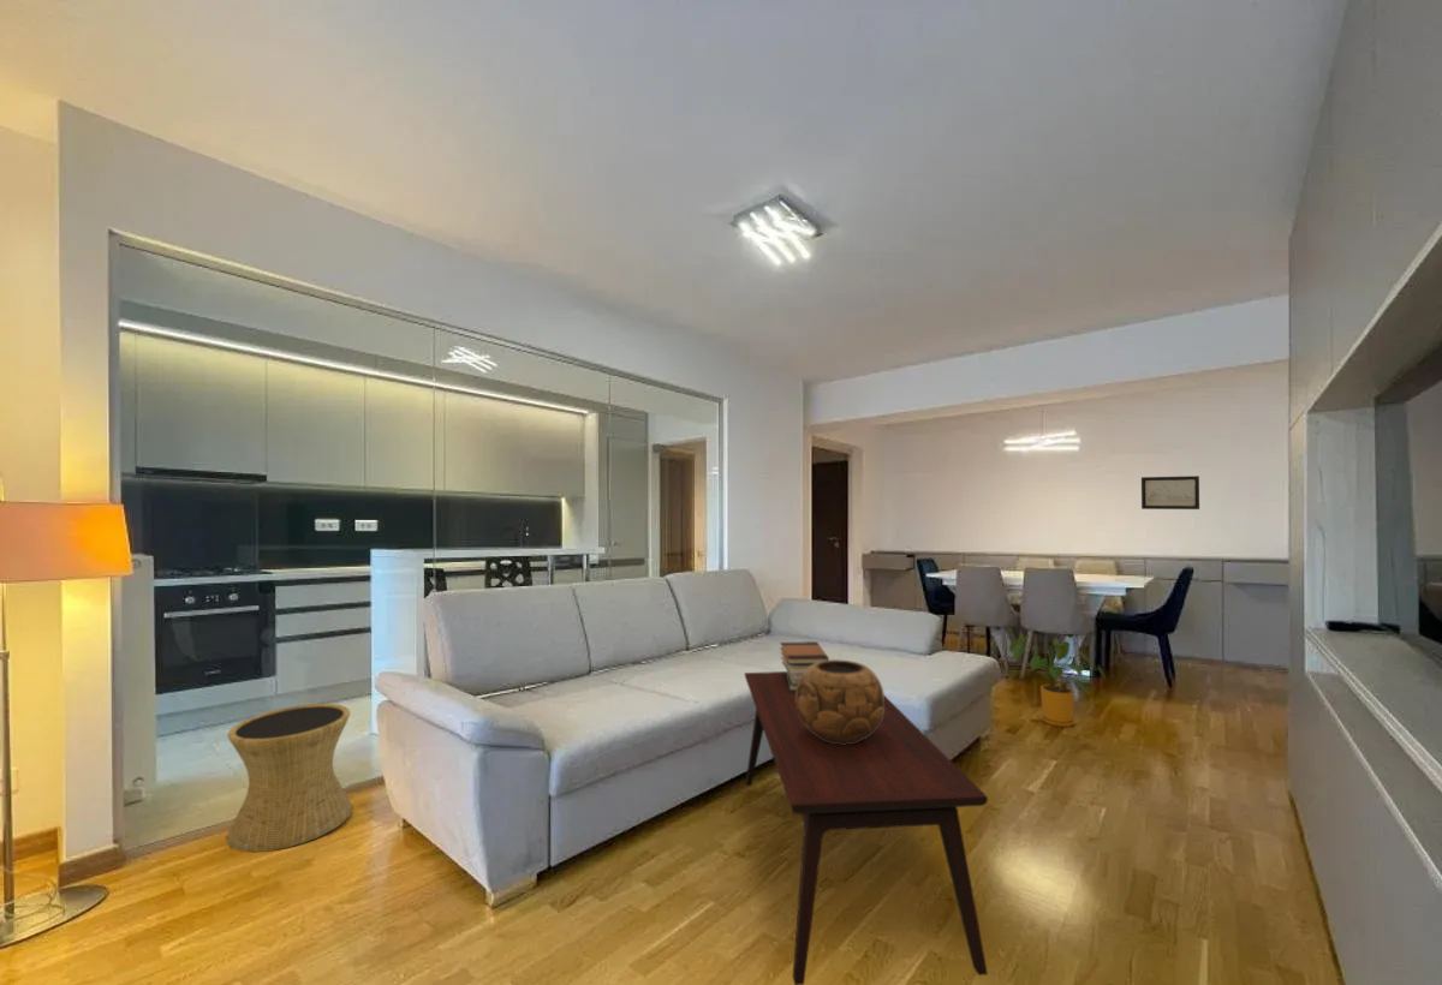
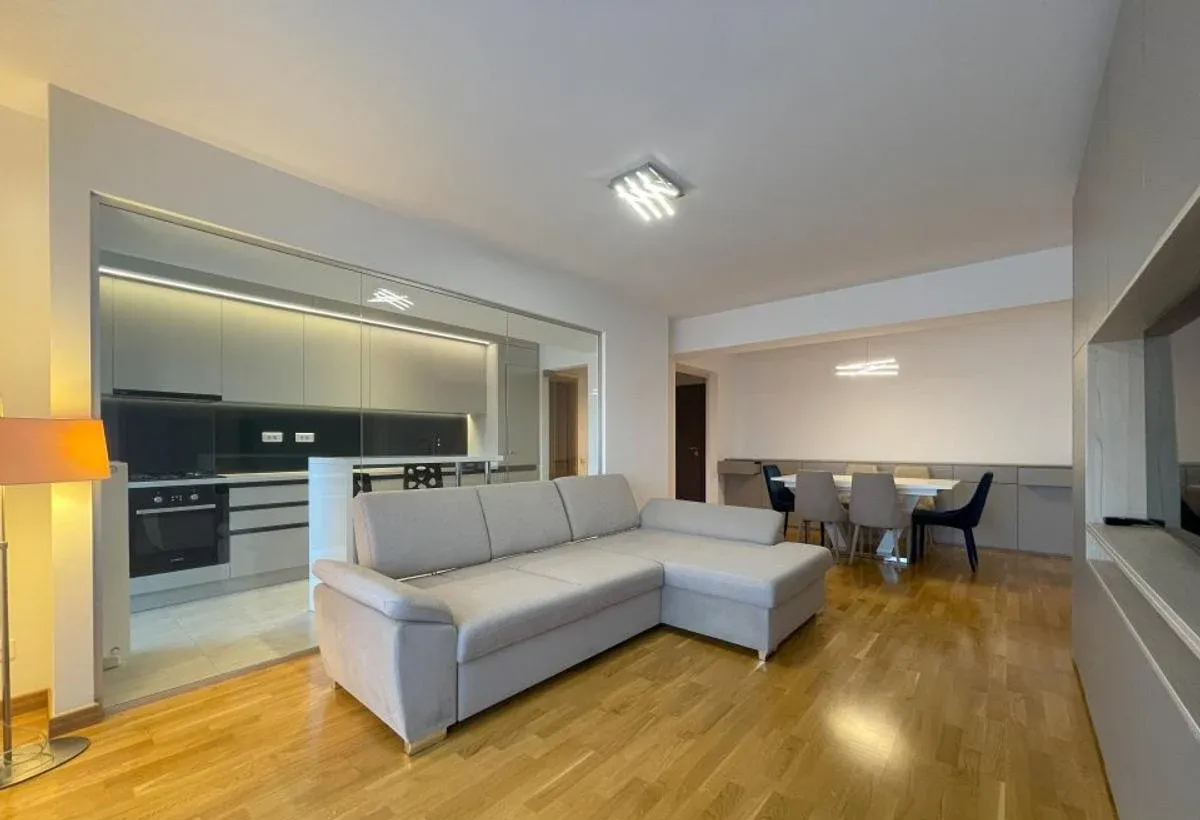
- side table [226,703,353,853]
- coffee table [744,670,989,985]
- wall art [1140,474,1200,511]
- book stack [779,640,830,691]
- house plant [1008,633,1108,728]
- decorative bowl [796,658,886,745]
